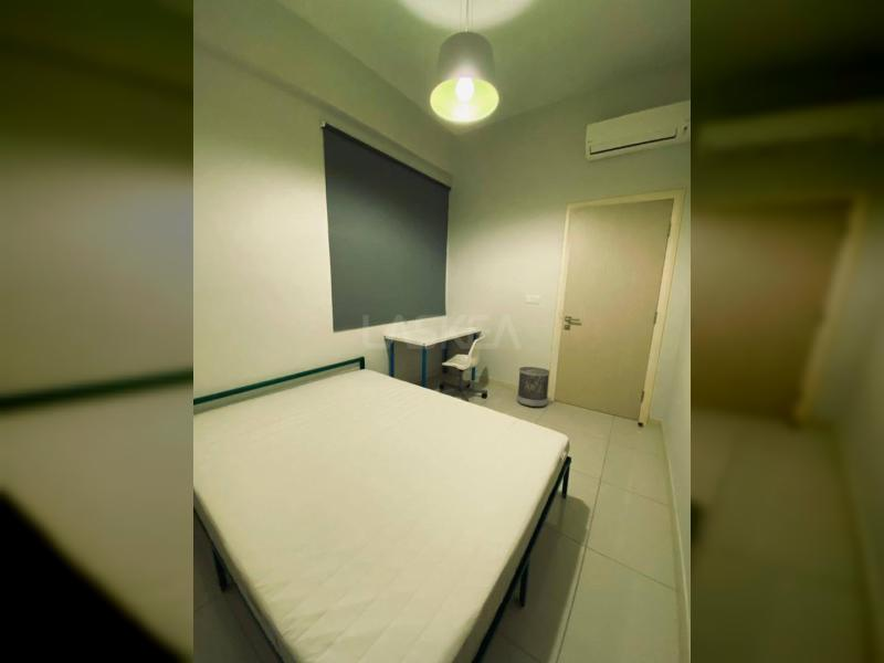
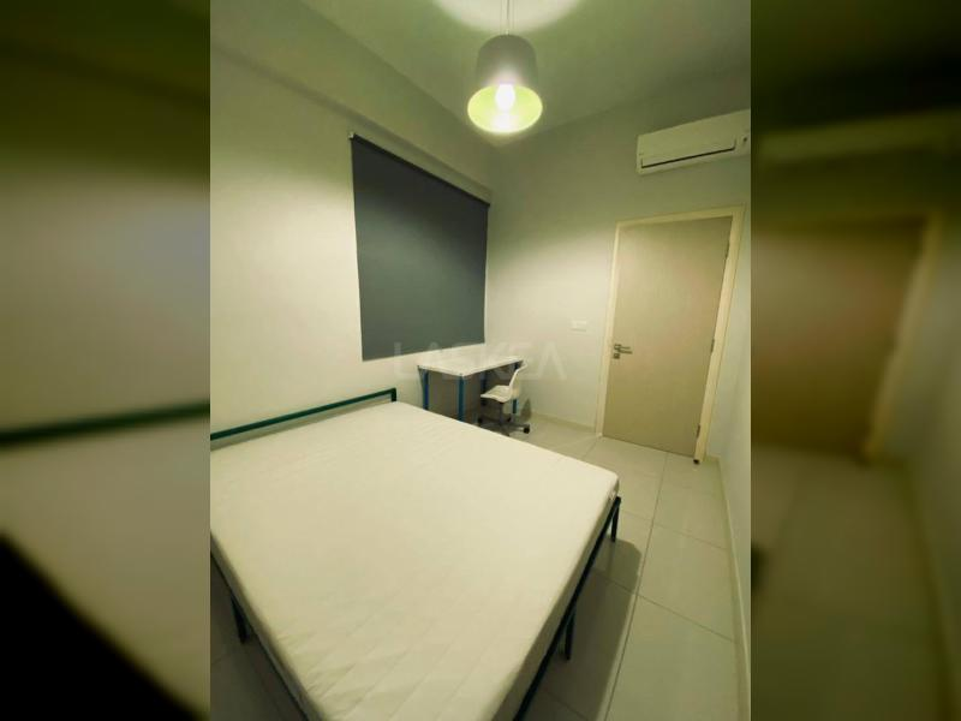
- wastebasket [516,366,551,408]
